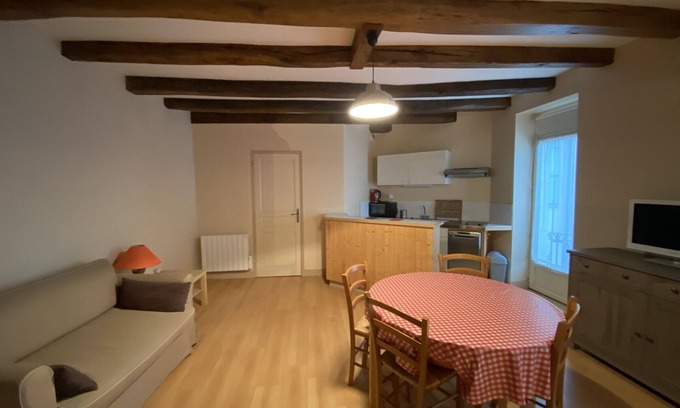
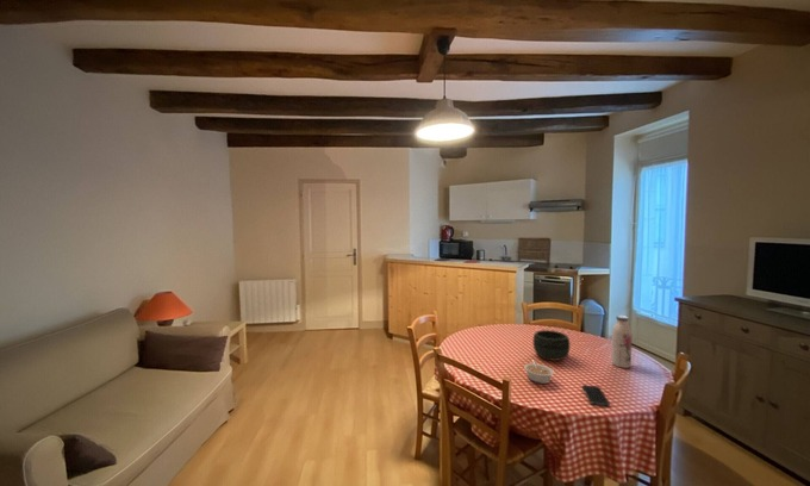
+ smartphone [581,384,611,406]
+ water bottle [611,314,633,369]
+ bowl [532,329,571,362]
+ legume [523,359,555,385]
